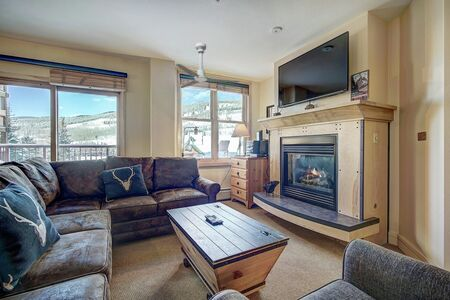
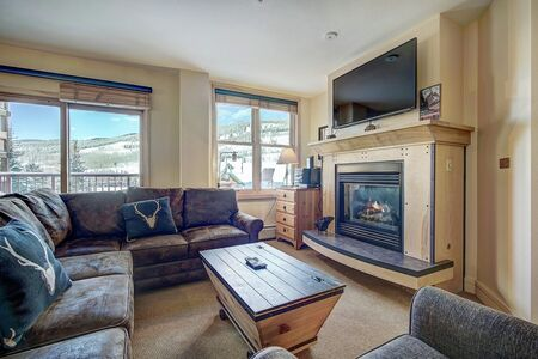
- ceiling fan [175,42,240,89]
